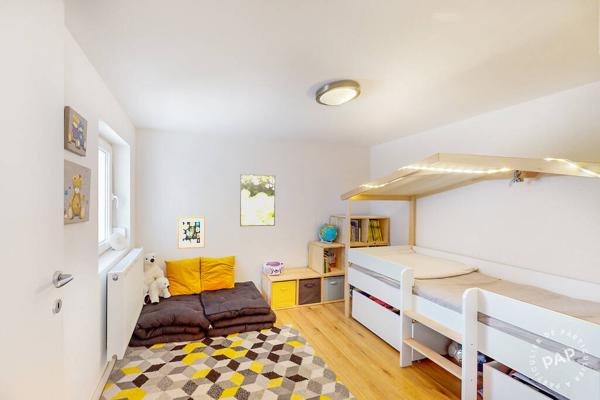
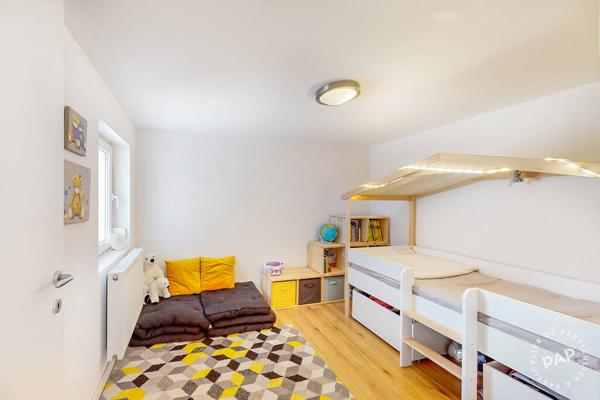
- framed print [239,173,276,227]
- wall art [176,216,206,250]
